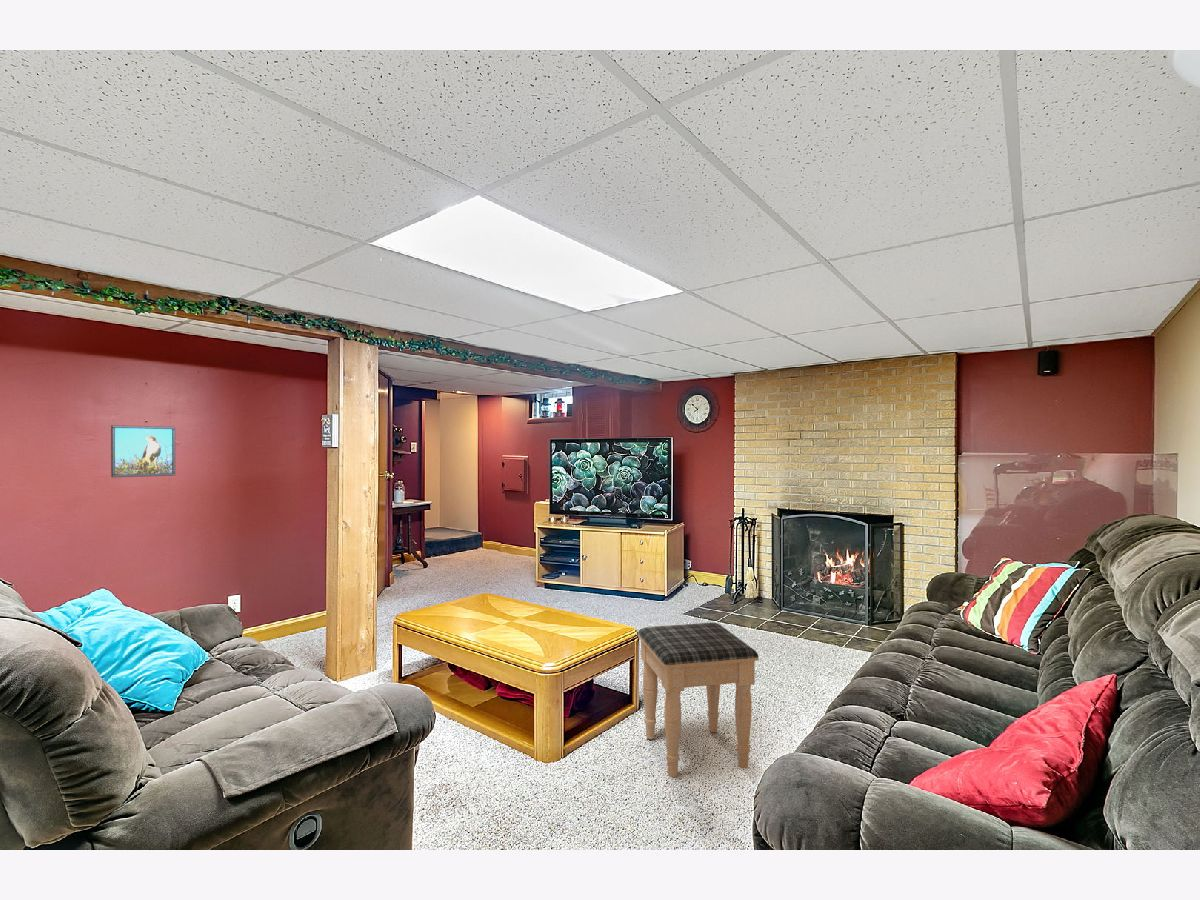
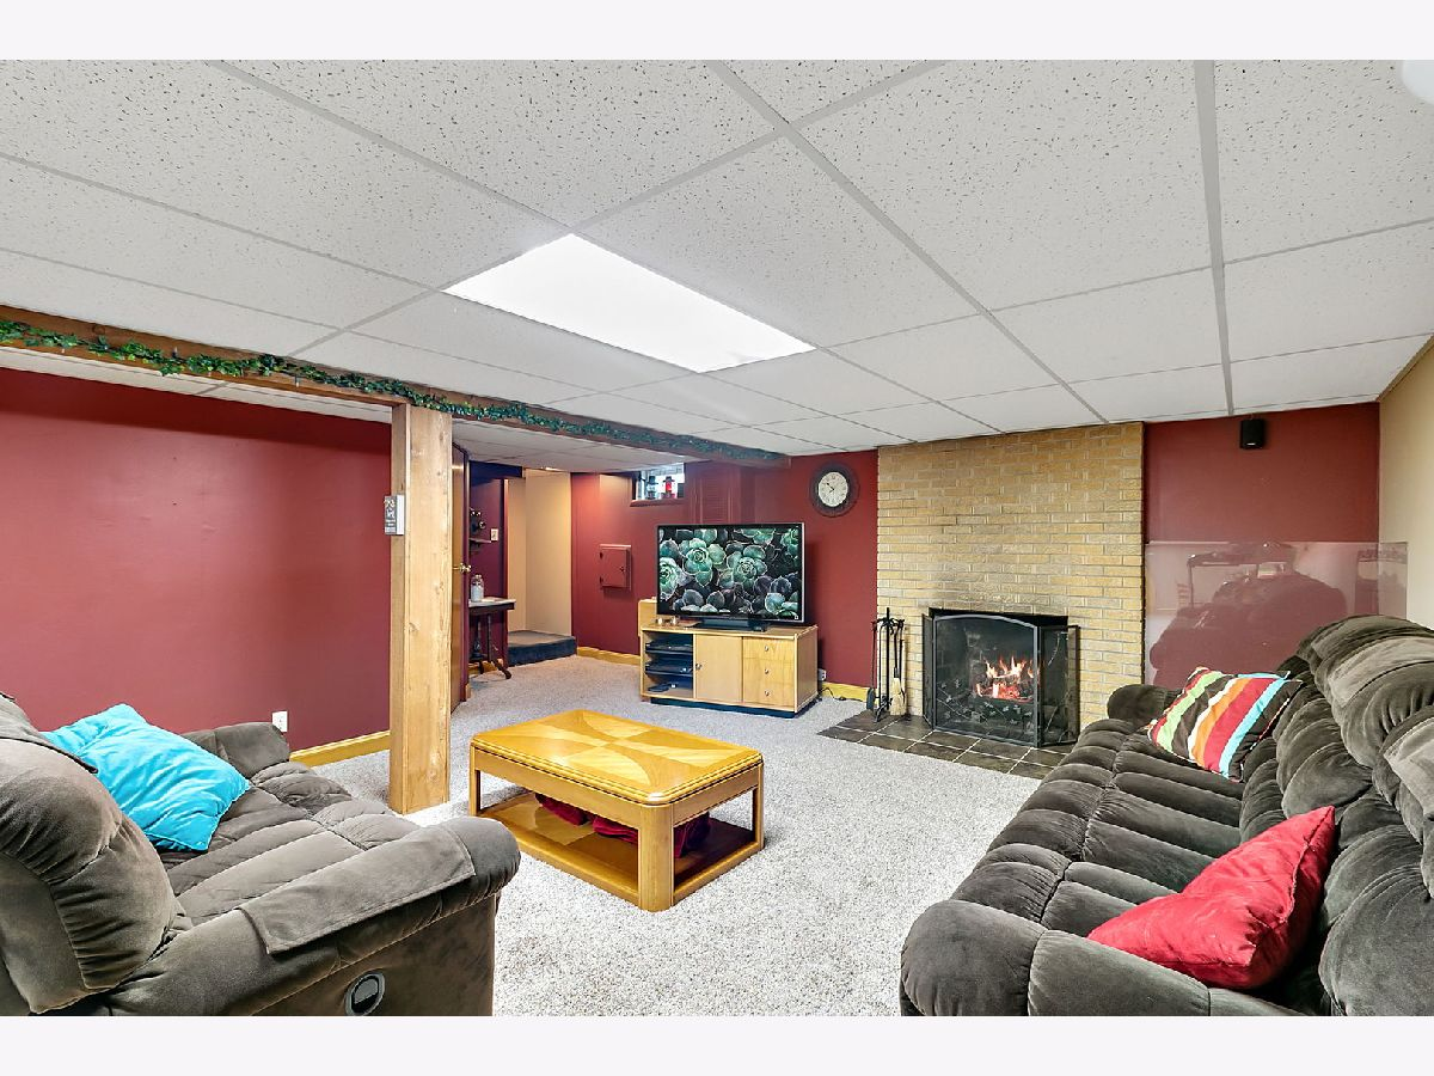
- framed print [110,424,176,478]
- footstool [637,622,760,778]
